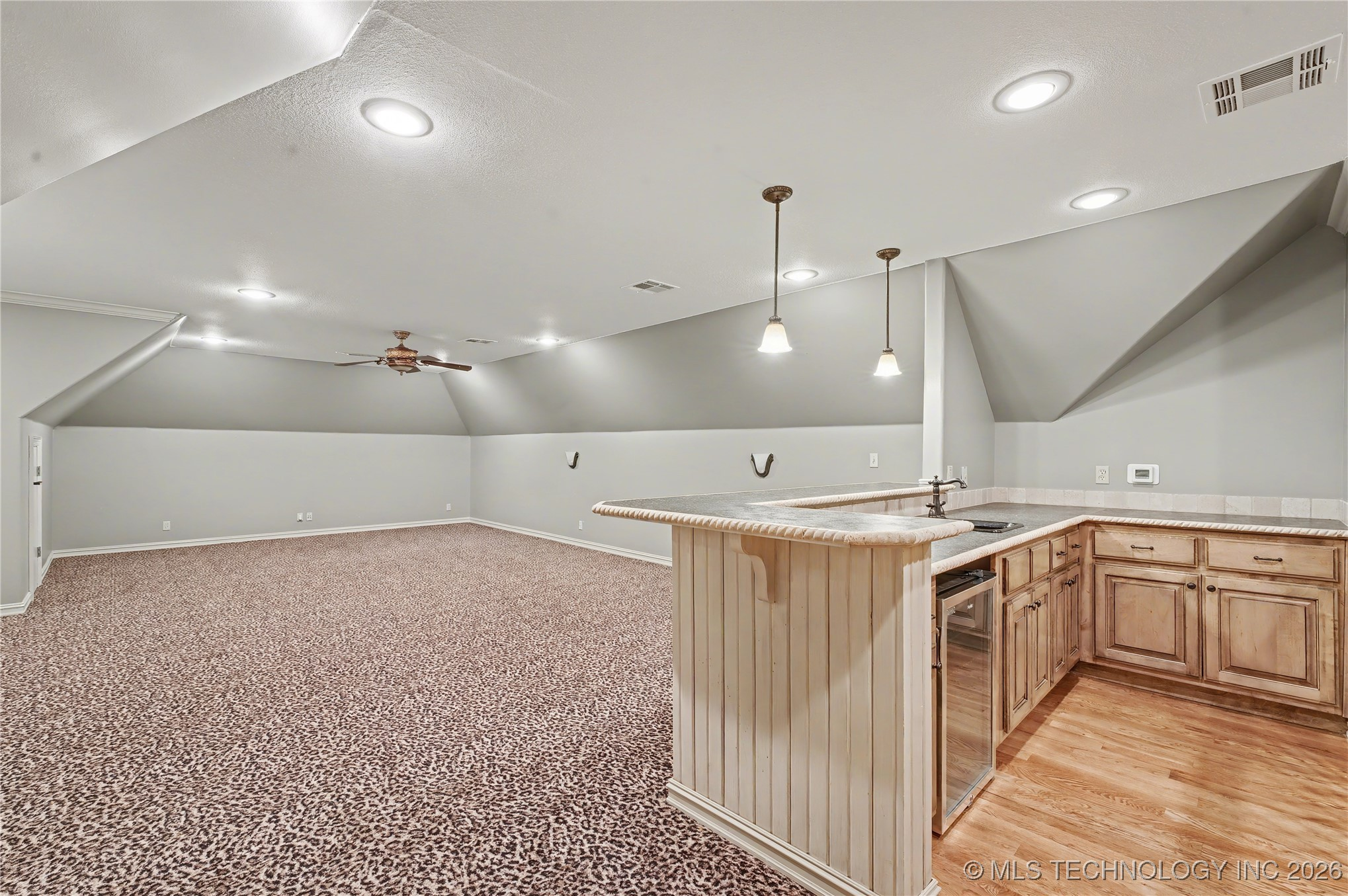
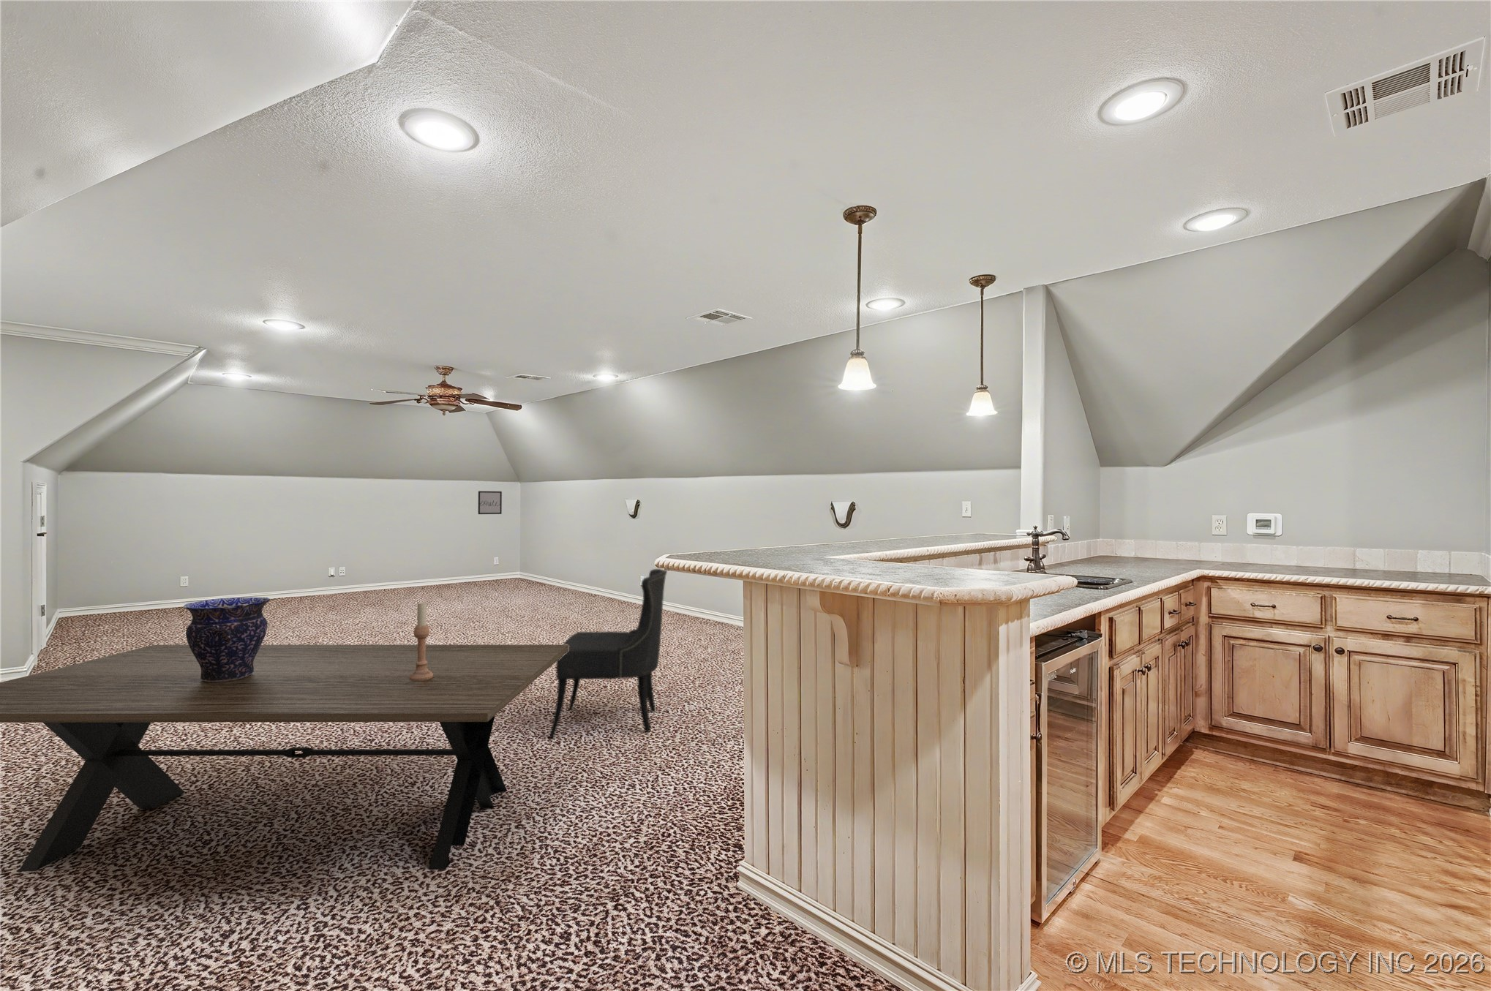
+ dining chair [548,568,668,739]
+ vase [183,597,271,682]
+ dining table [0,645,569,872]
+ wall art [478,491,502,515]
+ candlestick [409,602,434,680]
